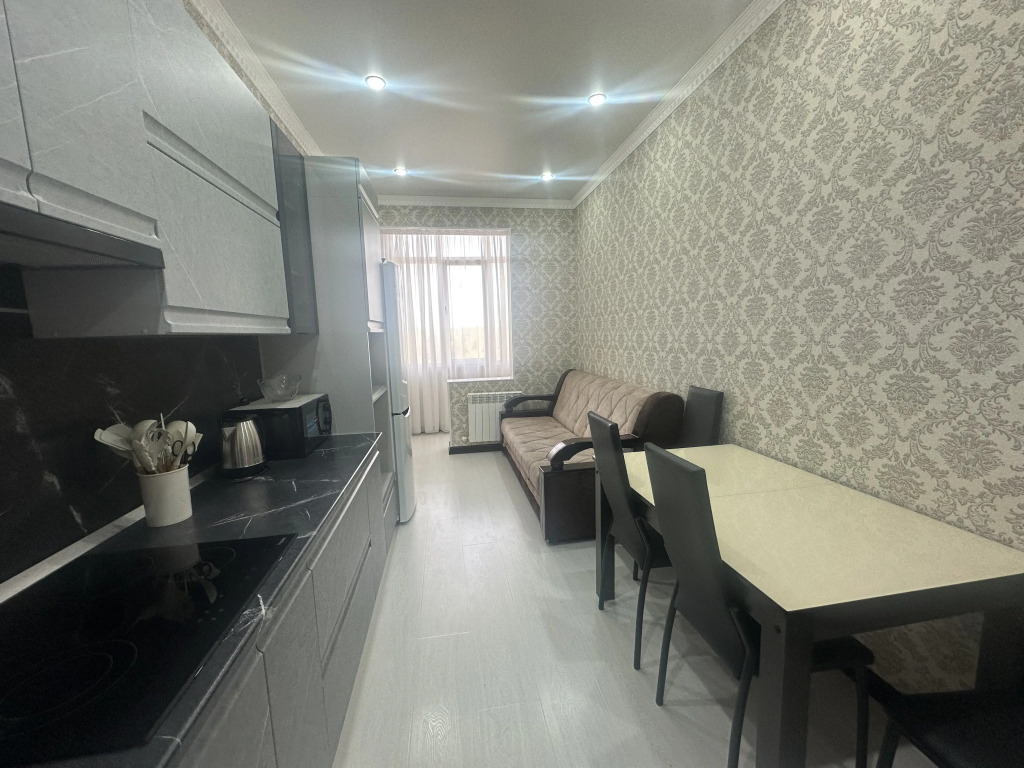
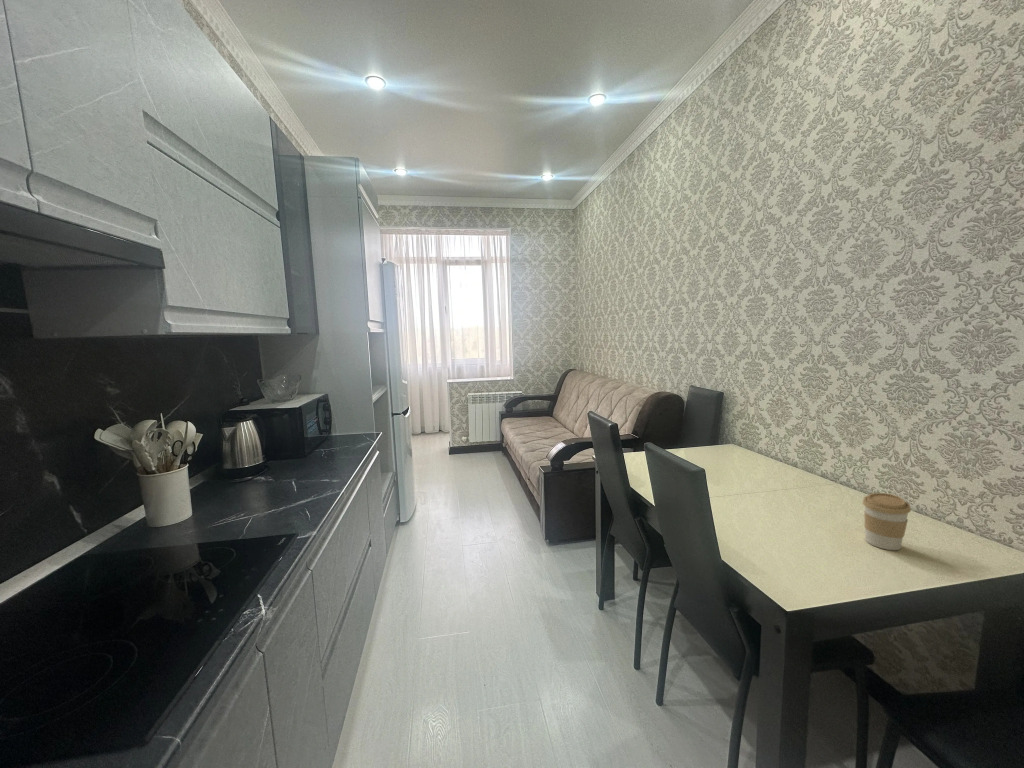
+ coffee cup [862,492,912,551]
